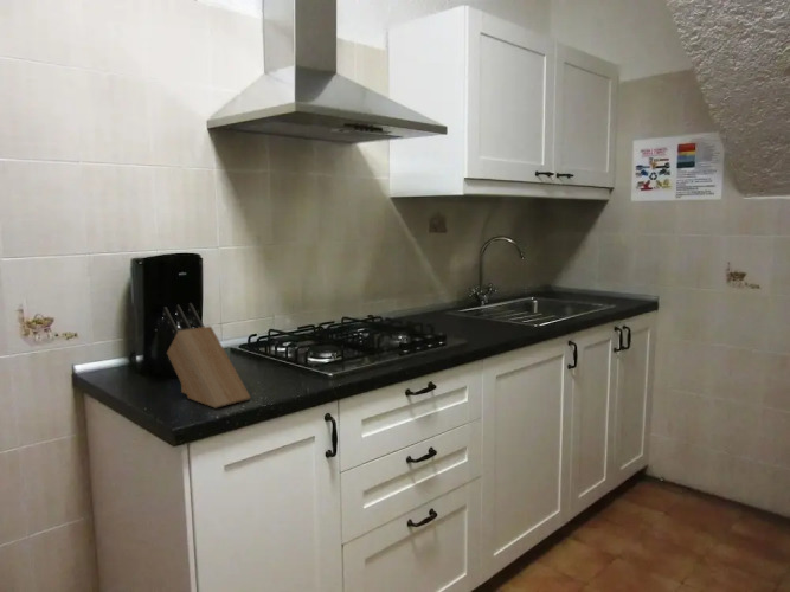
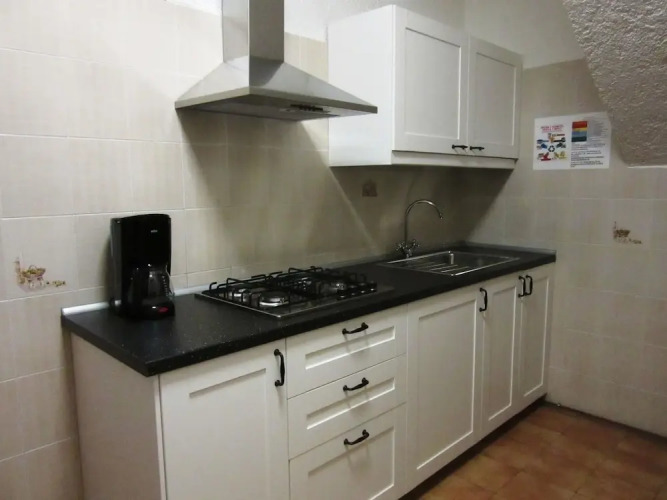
- knife block [162,302,251,410]
